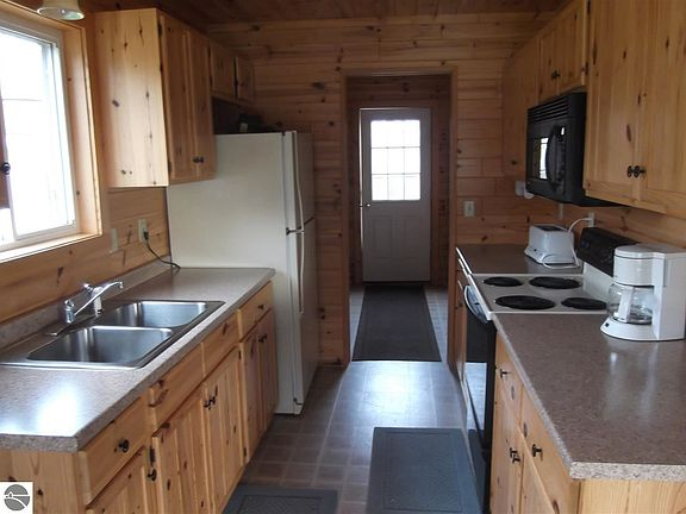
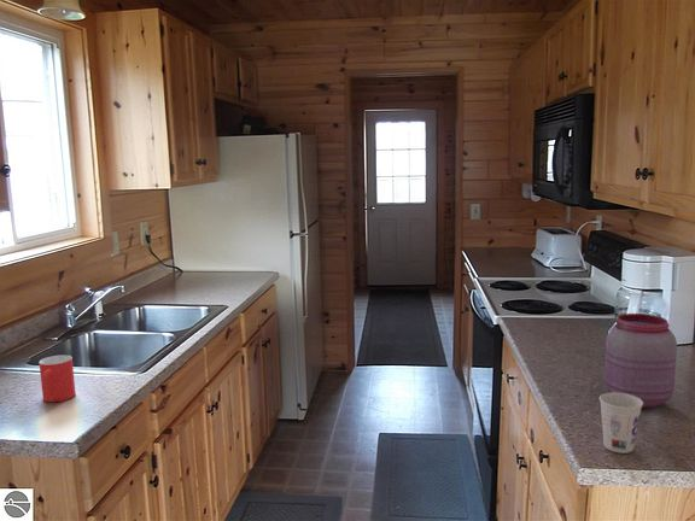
+ mug [39,355,77,403]
+ cup [598,392,643,455]
+ jar [603,312,678,409]
